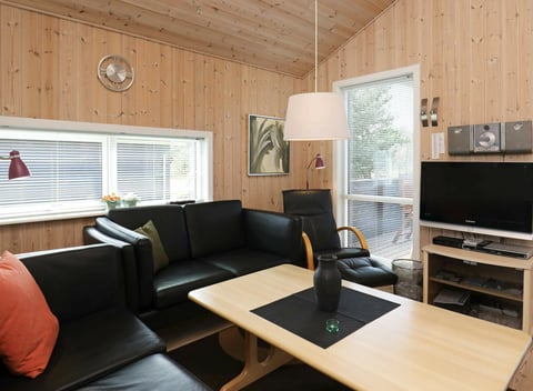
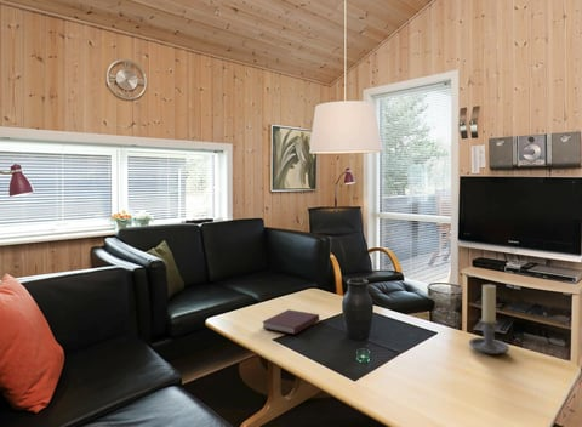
+ notebook [261,308,320,335]
+ candle holder [468,283,510,355]
